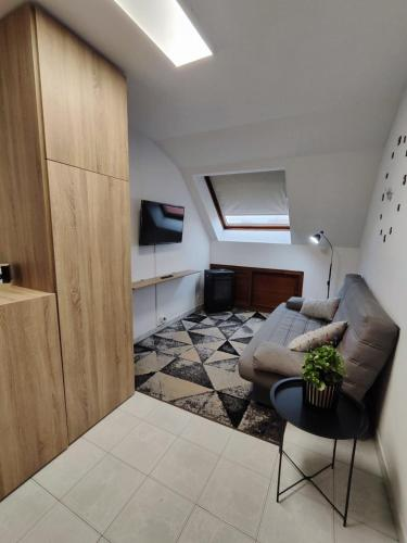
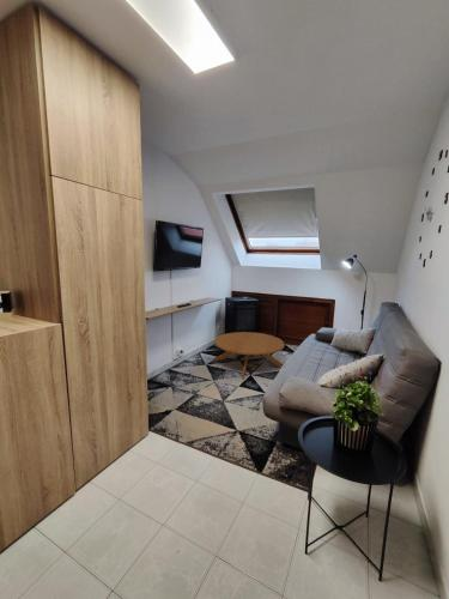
+ coffee table [212,331,286,380]
